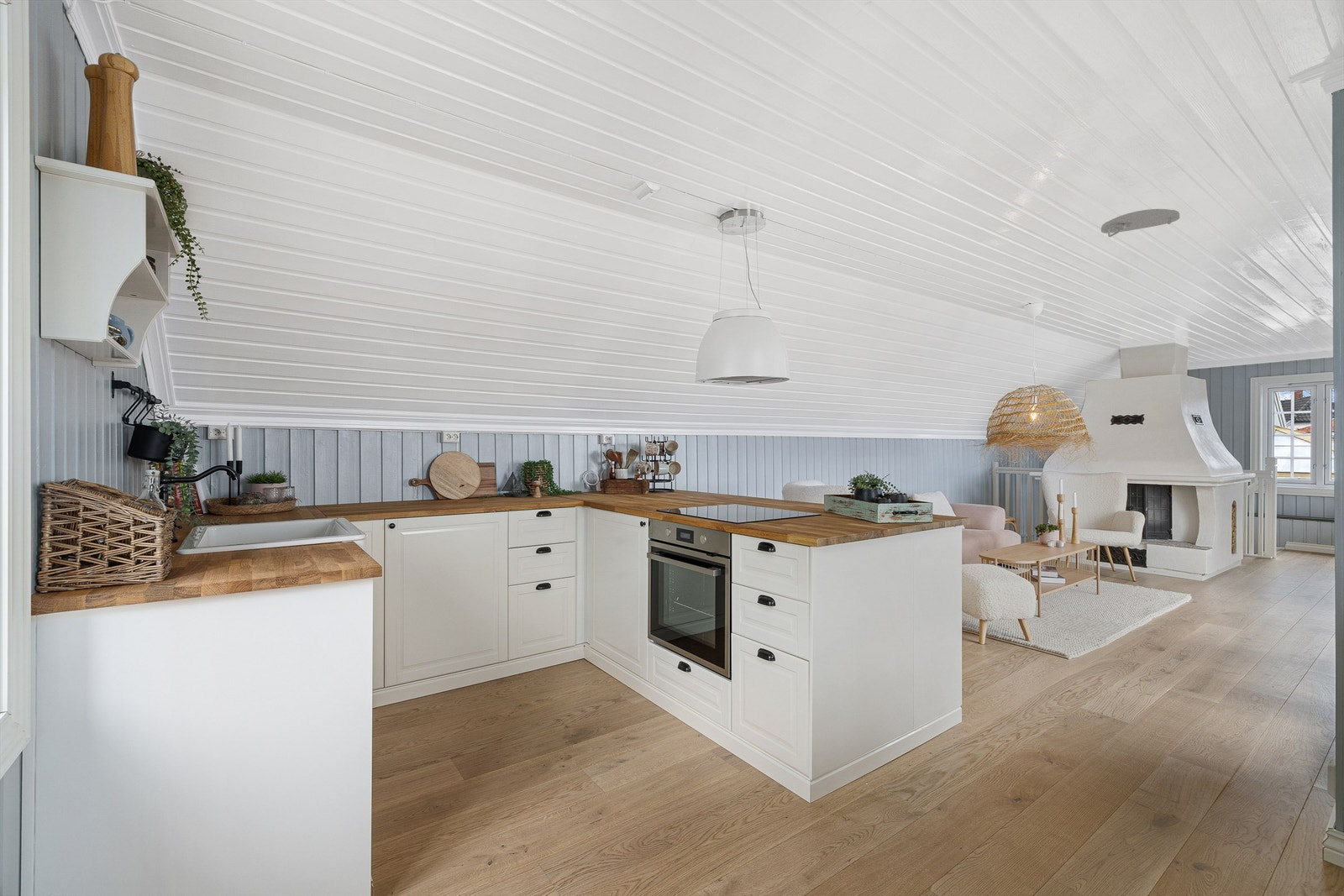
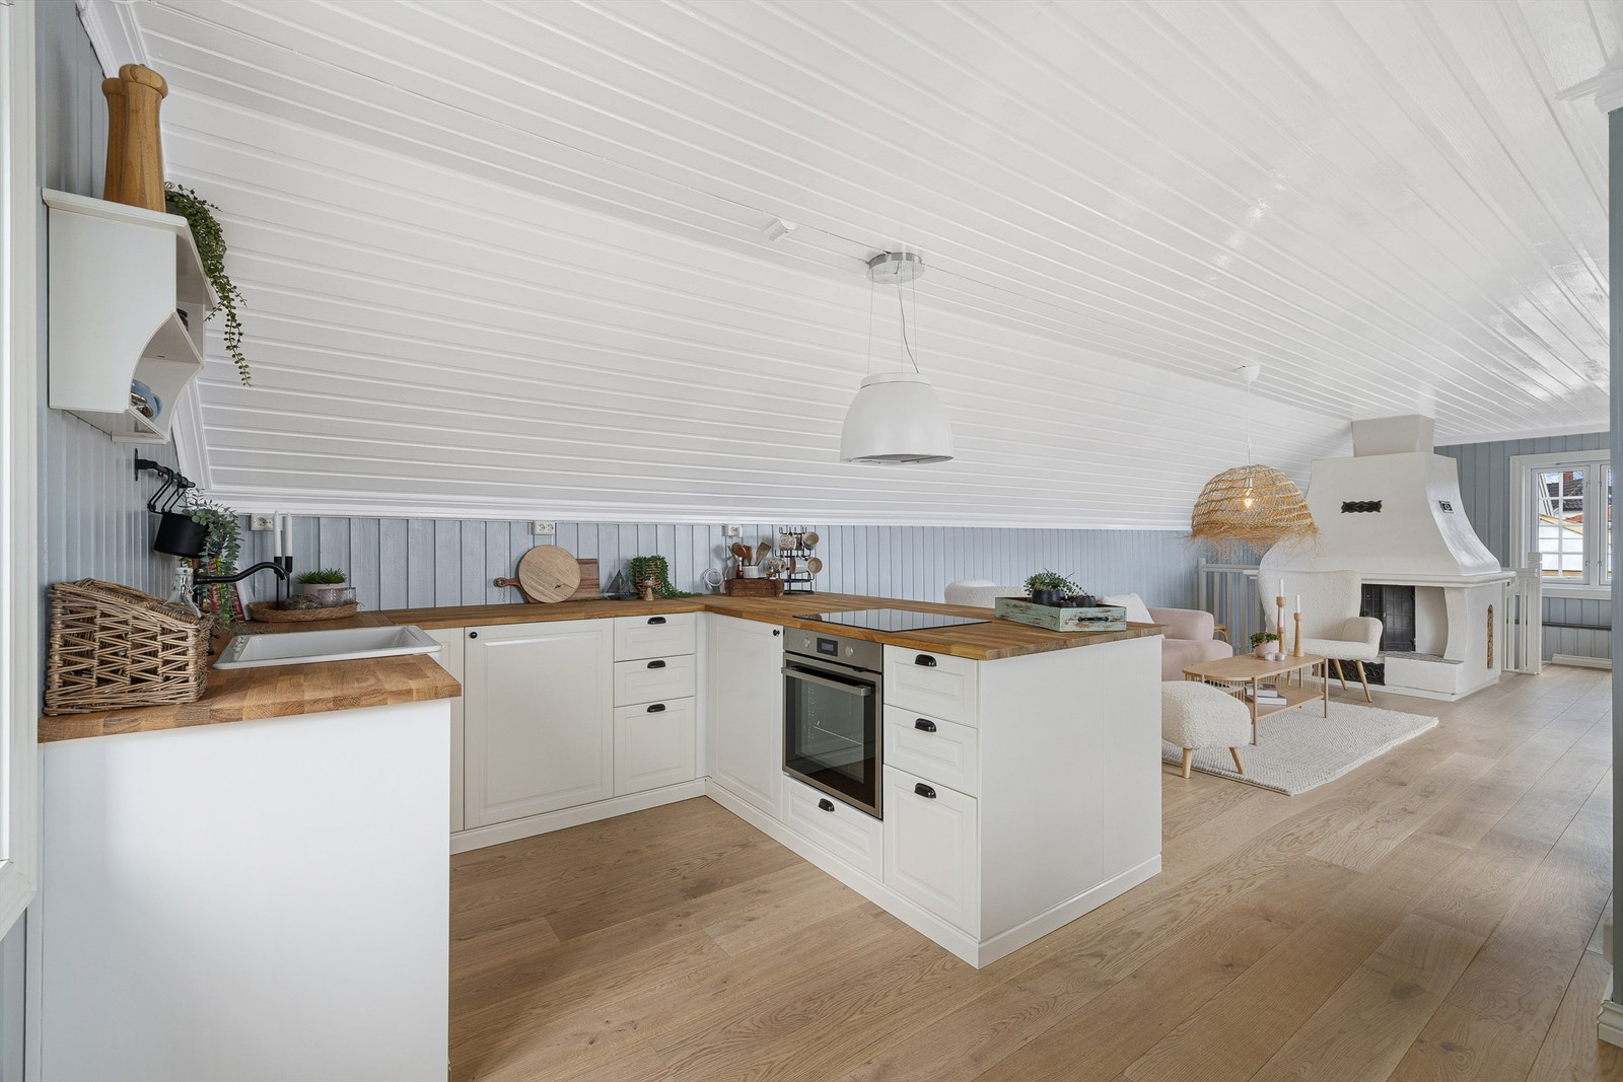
- smoke detector [1100,208,1180,238]
